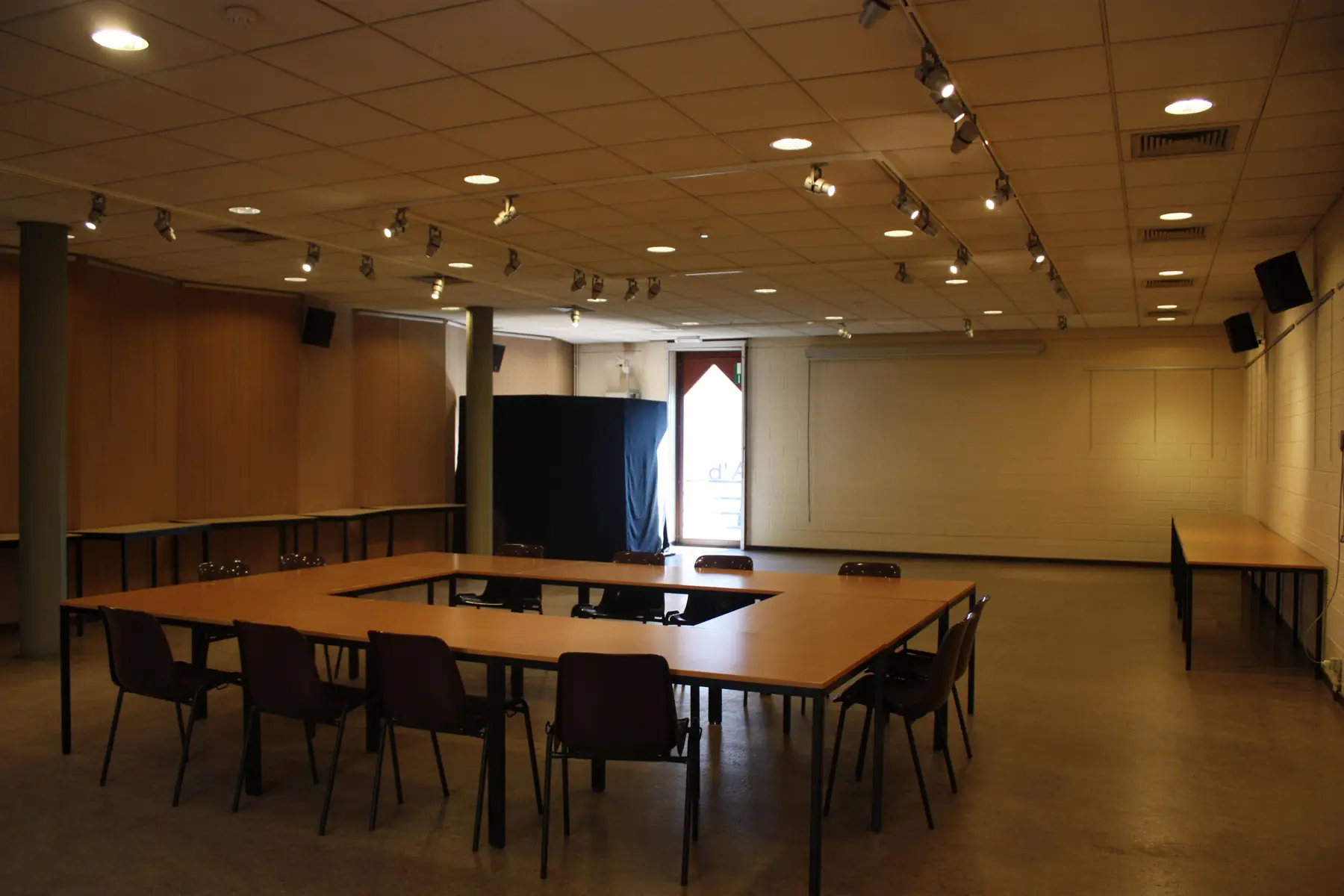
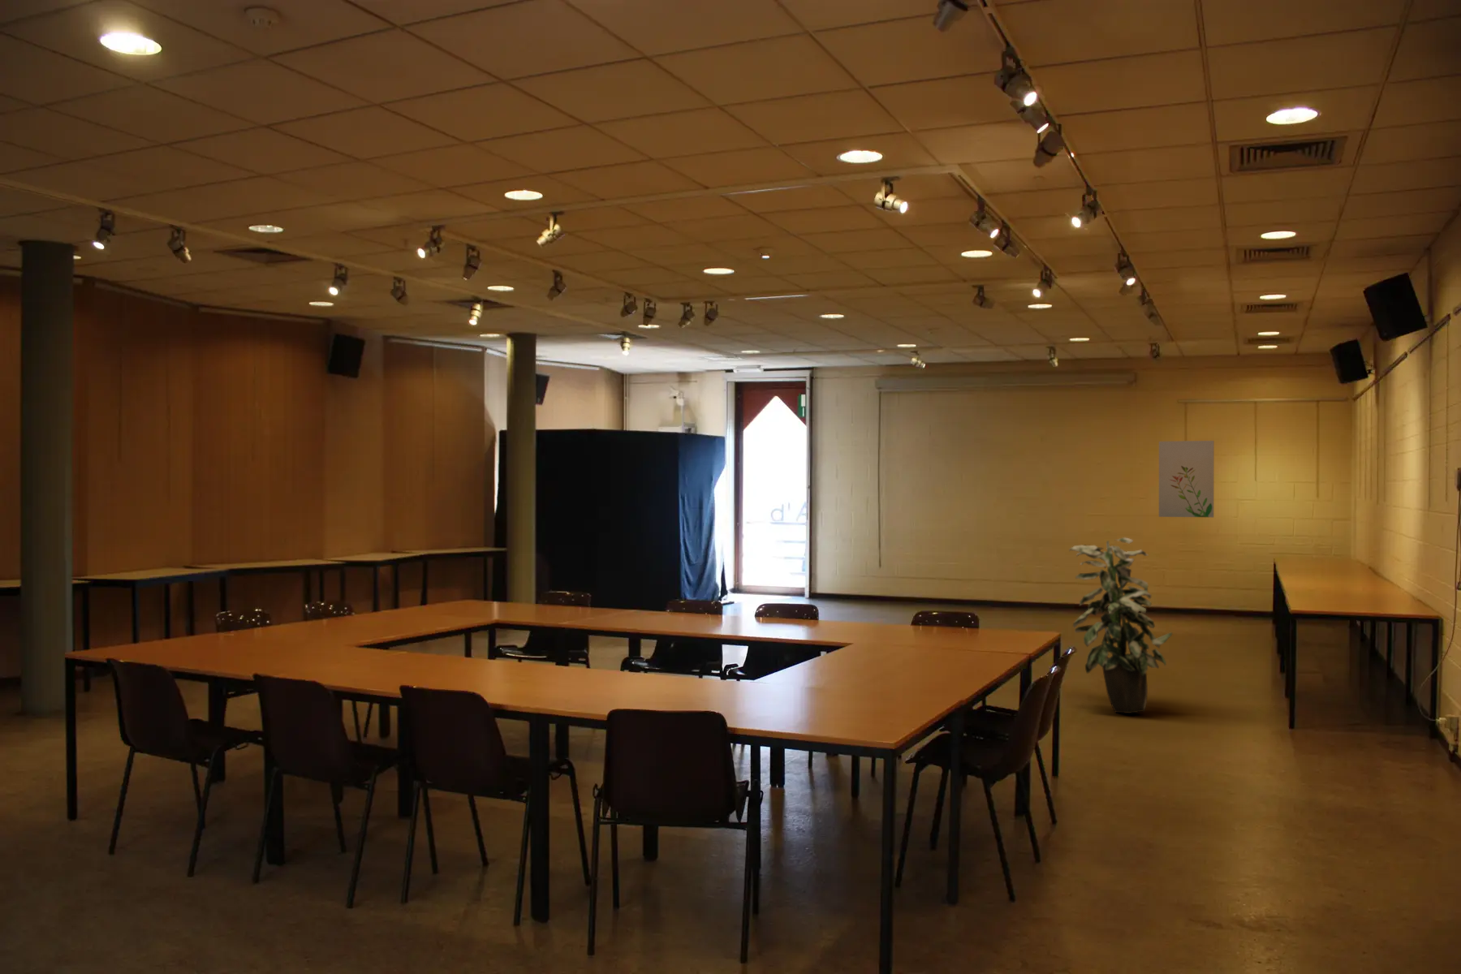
+ indoor plant [1069,537,1174,714]
+ wall art [1158,440,1215,517]
